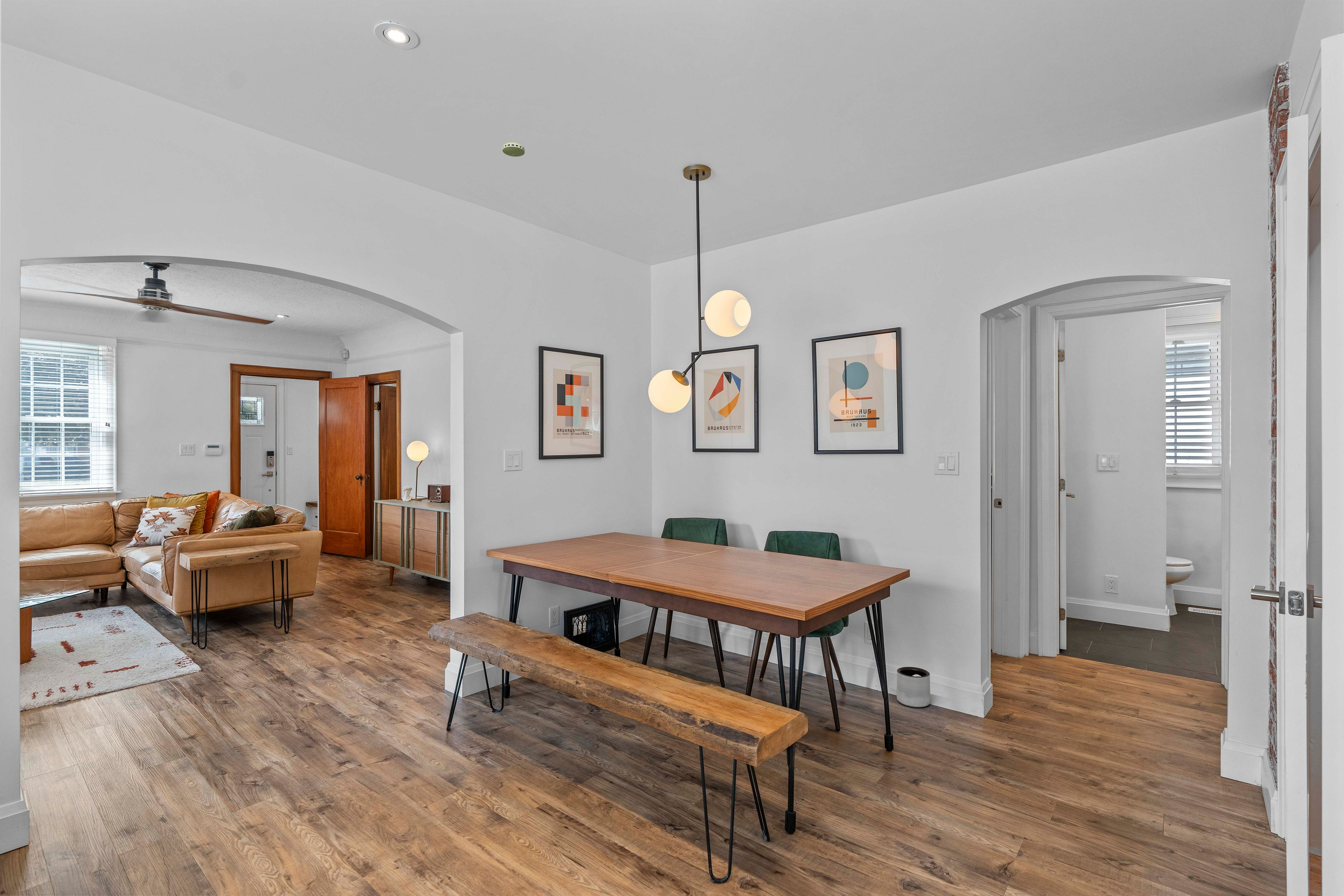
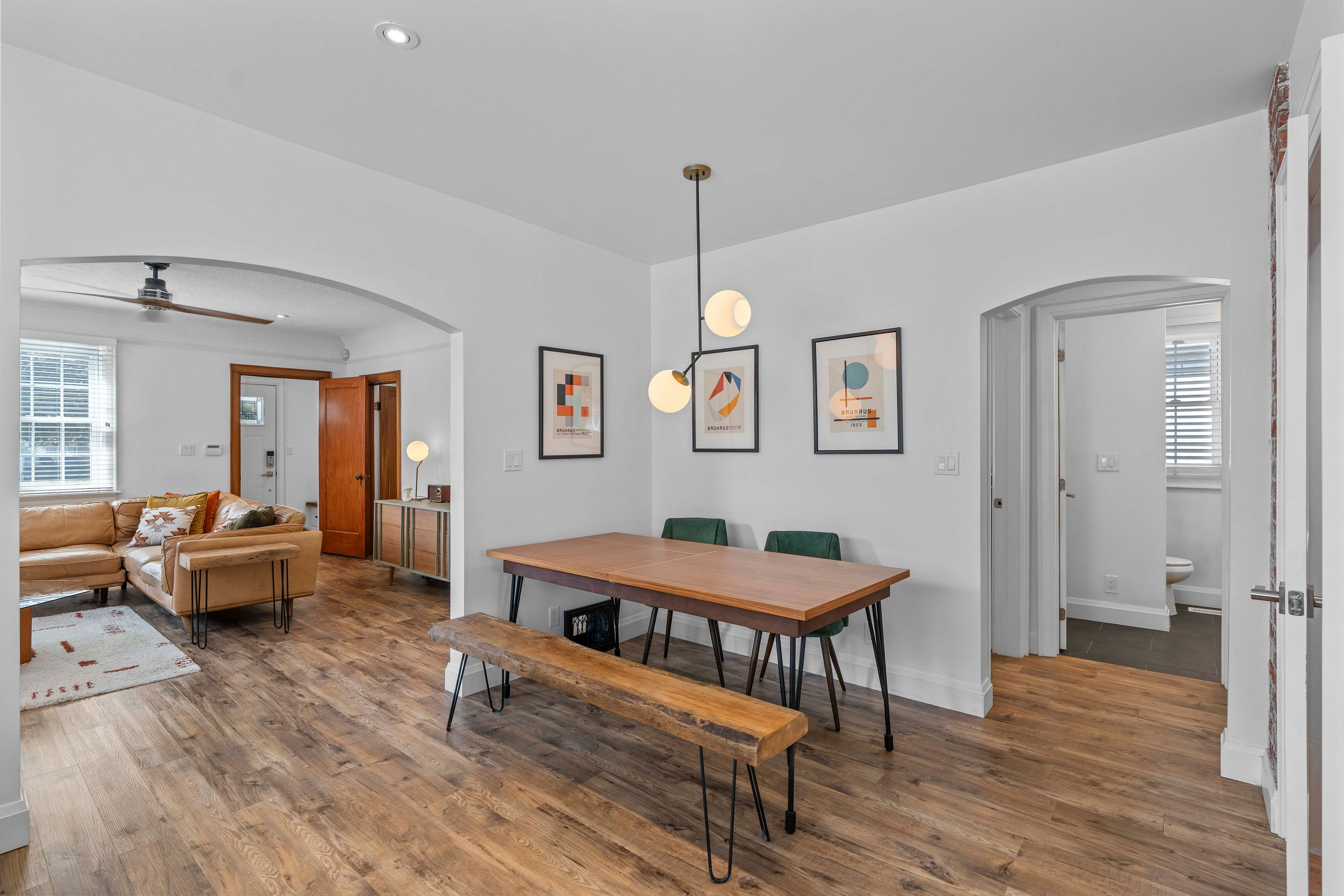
- planter [896,666,931,708]
- smoke detector [502,142,525,157]
